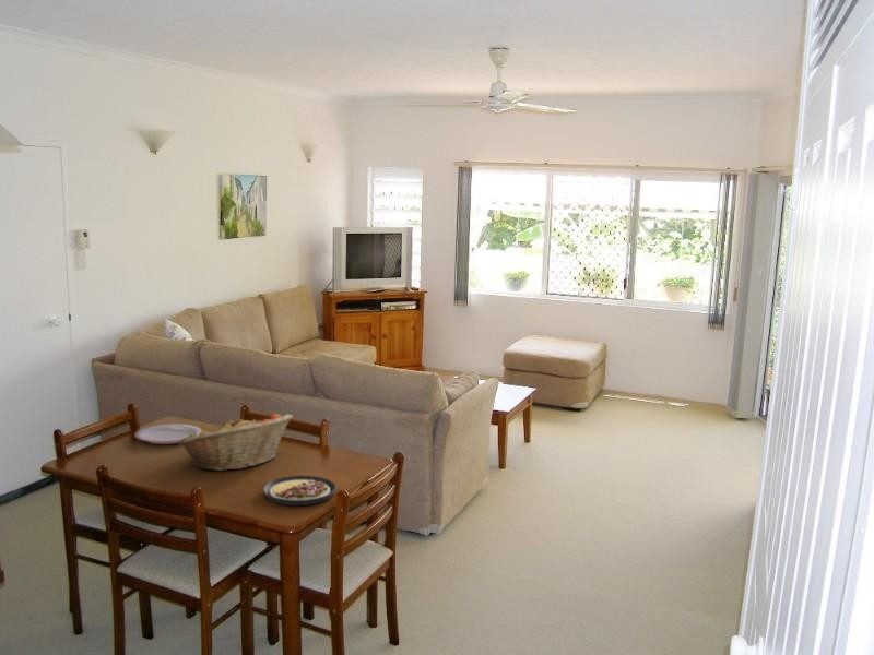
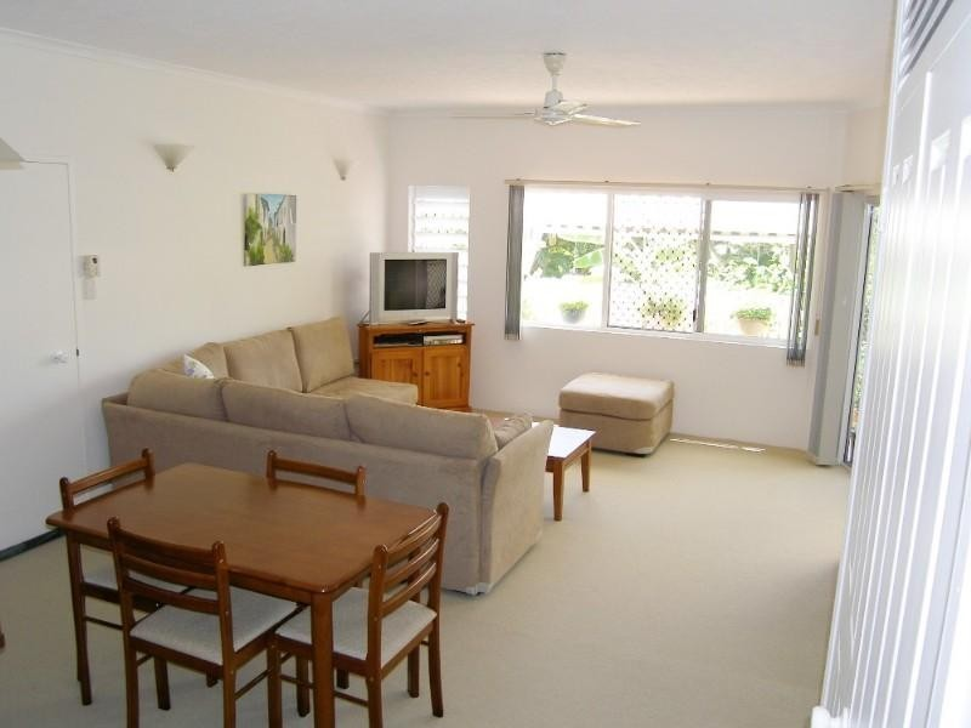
- plate [133,422,203,445]
- fruit basket [177,413,294,472]
- plate [262,475,338,507]
